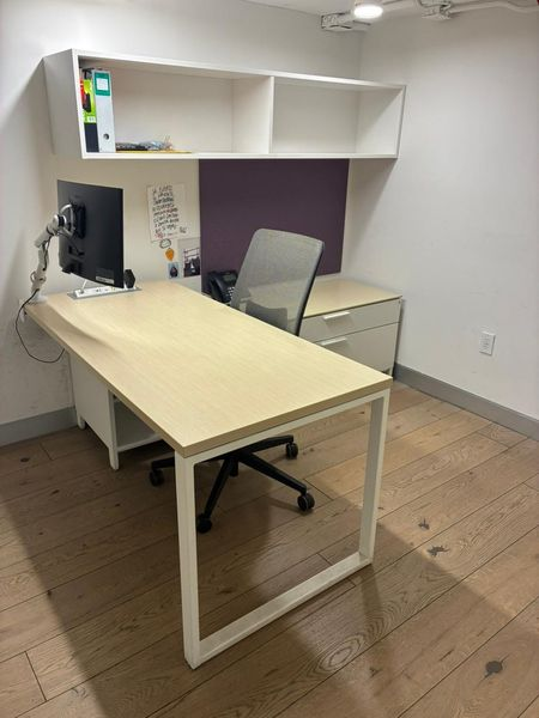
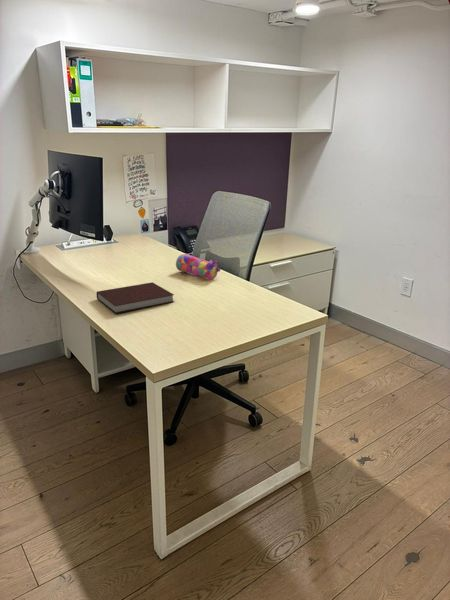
+ notebook [96,281,175,314]
+ pencil case [175,253,222,281]
